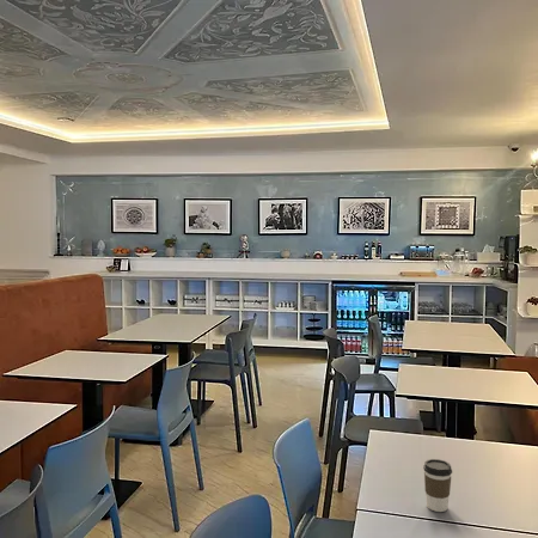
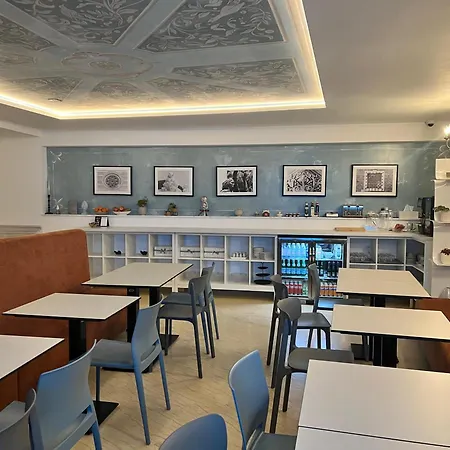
- coffee cup [422,458,453,513]
